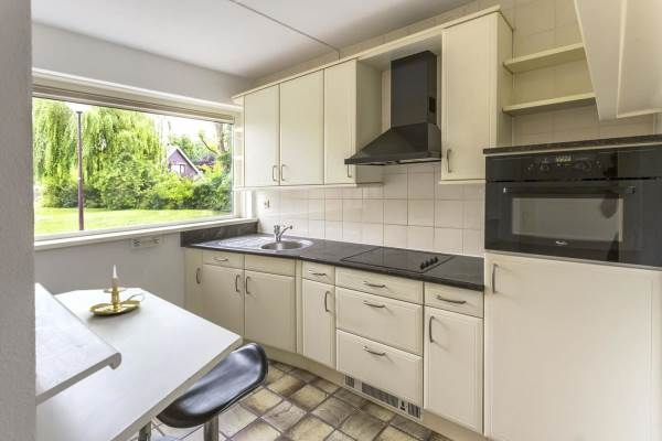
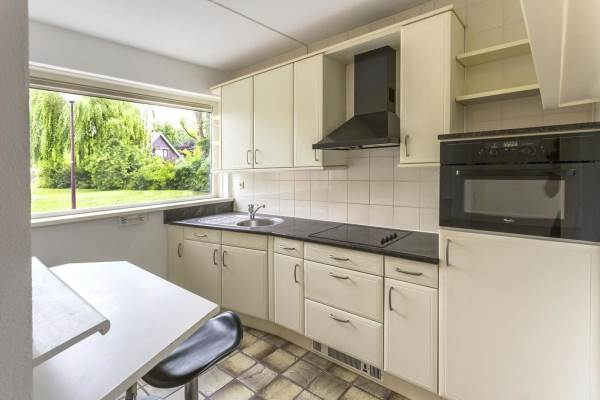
- candle holder [87,265,149,315]
